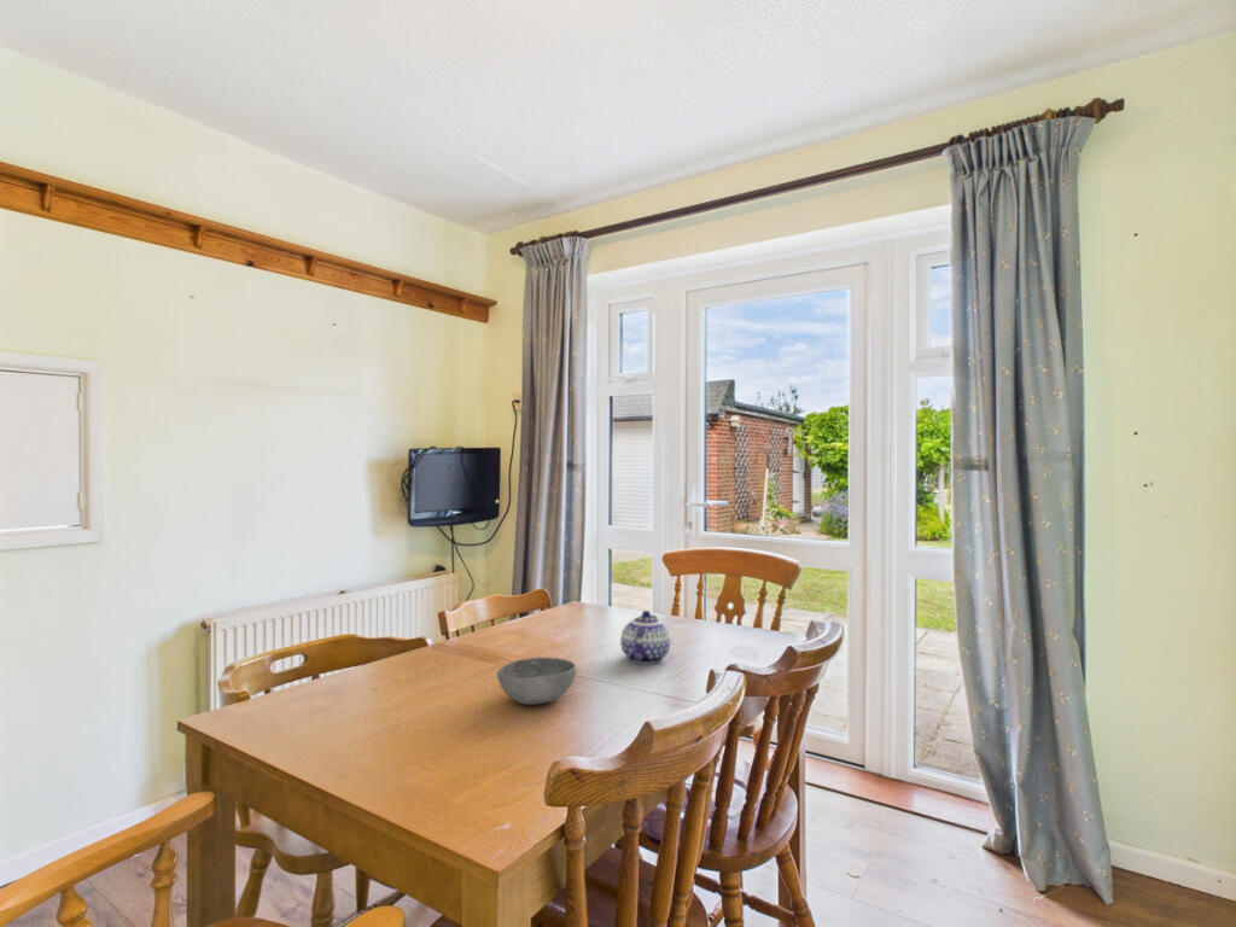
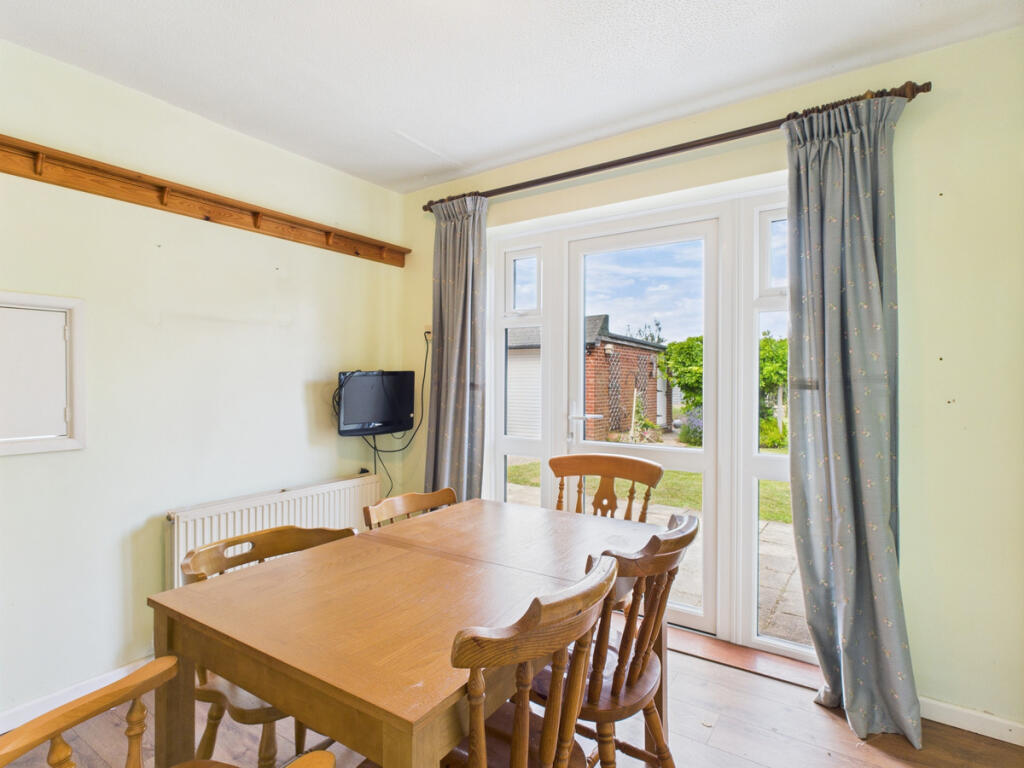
- bowl [496,657,578,706]
- teapot [619,610,671,665]
